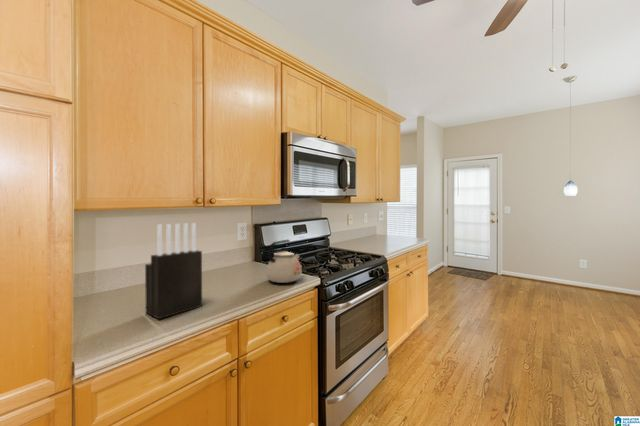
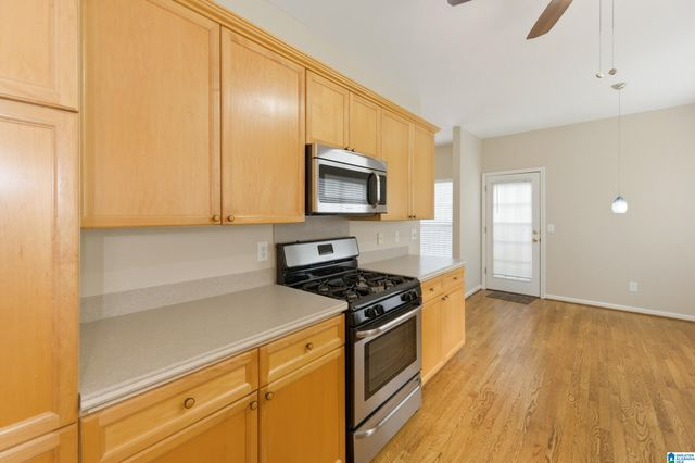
- knife block [144,222,203,320]
- kettle [266,239,303,284]
